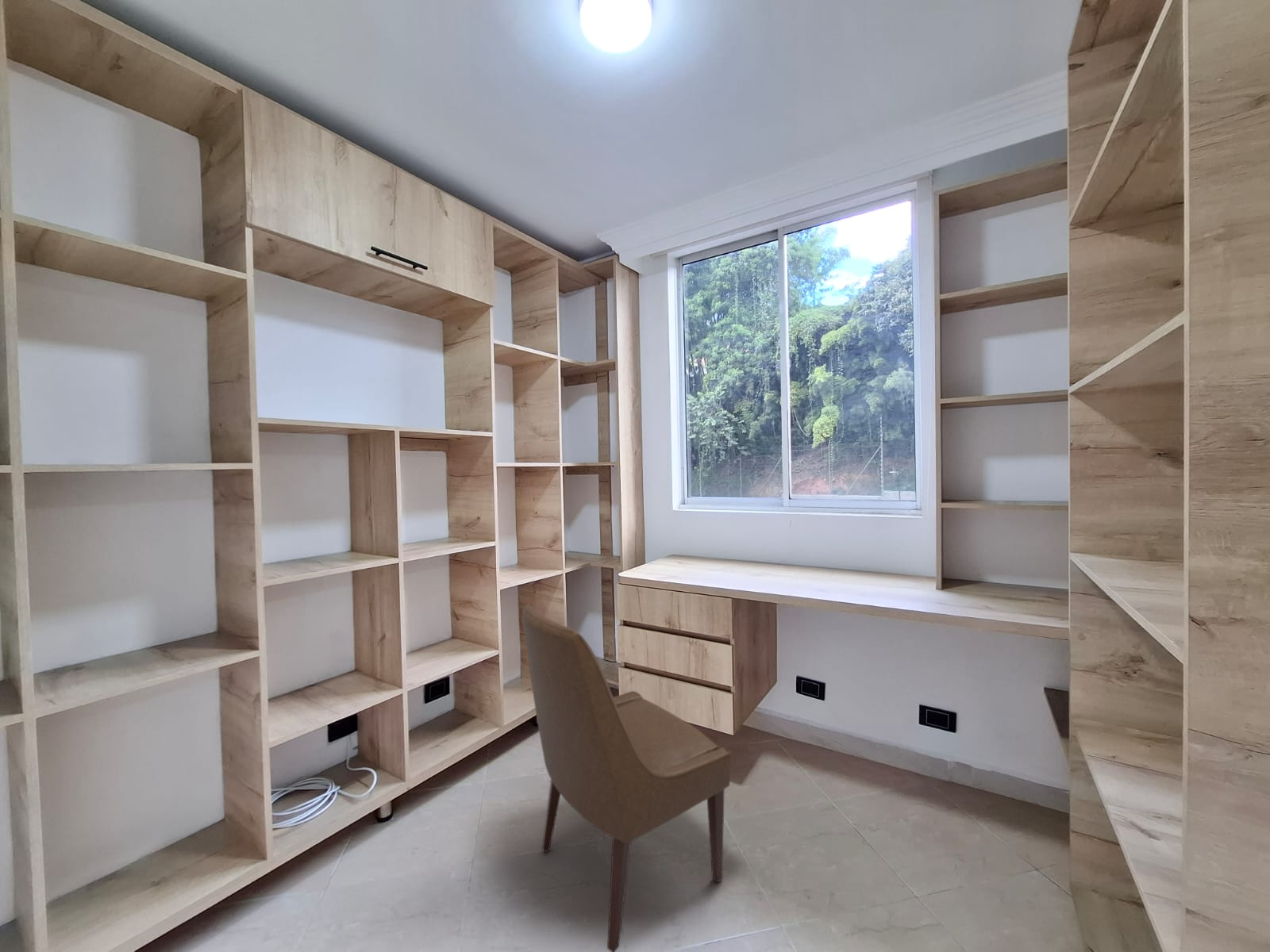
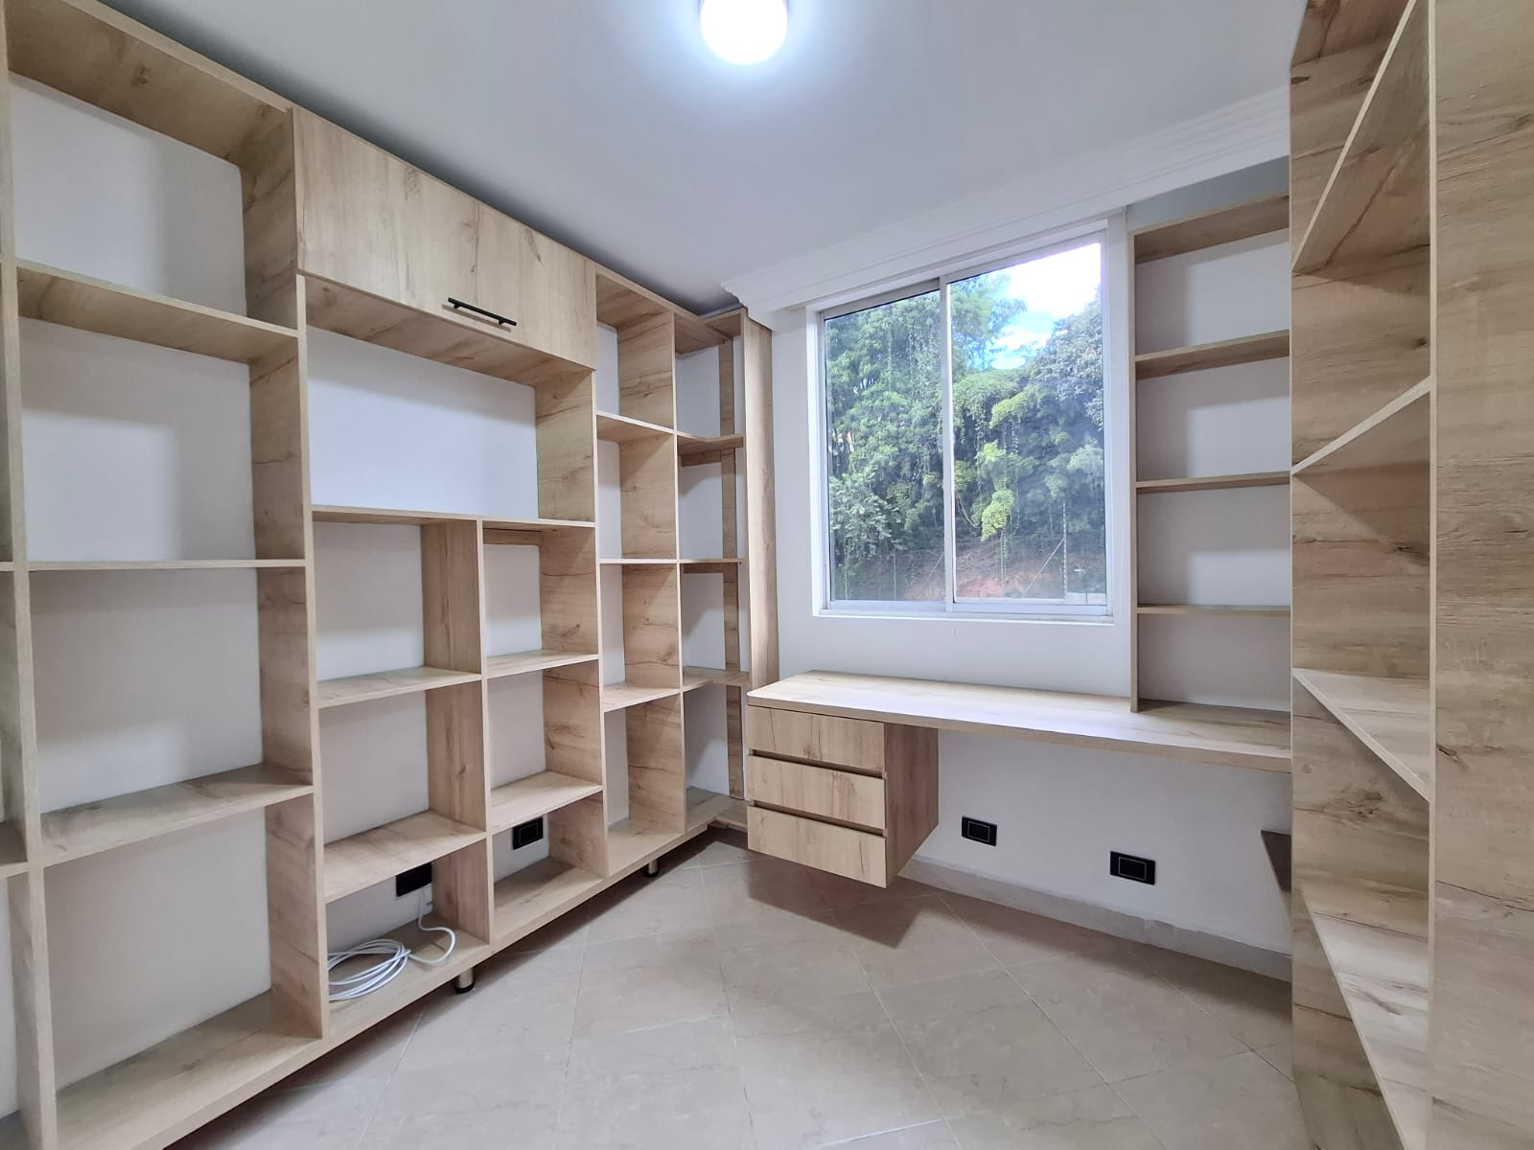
- chair [521,604,732,952]
